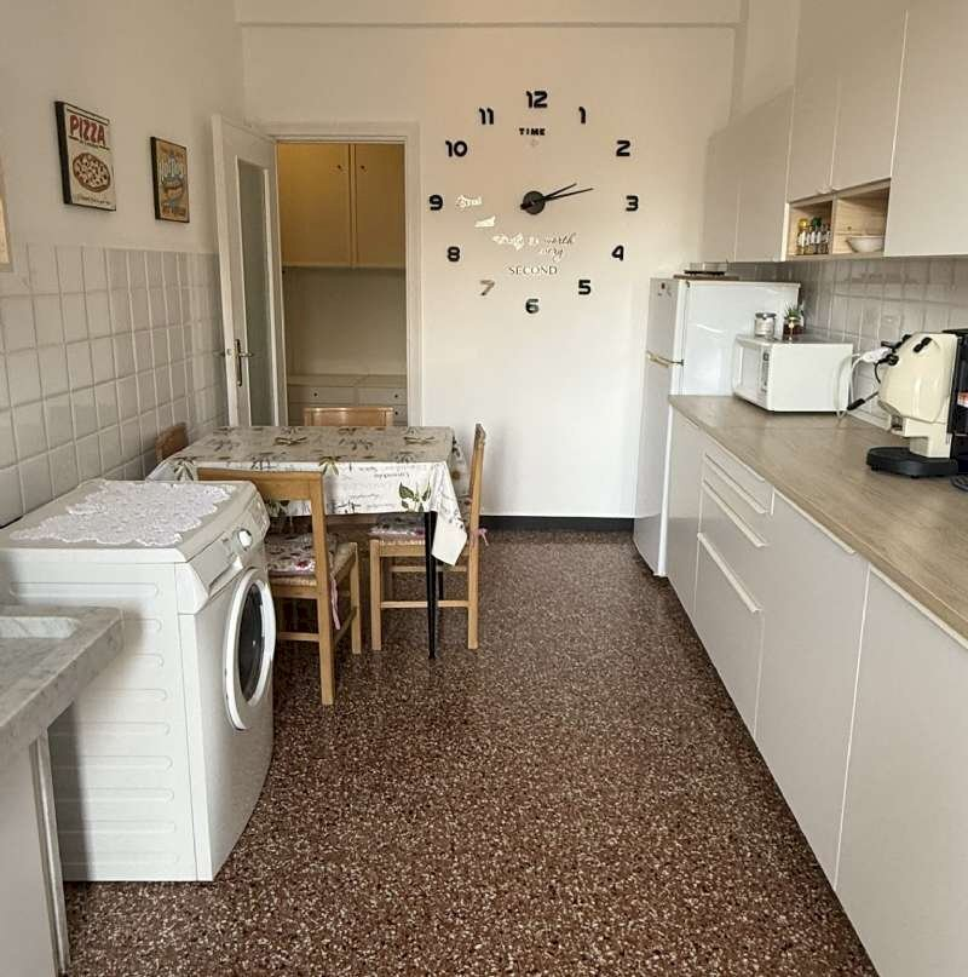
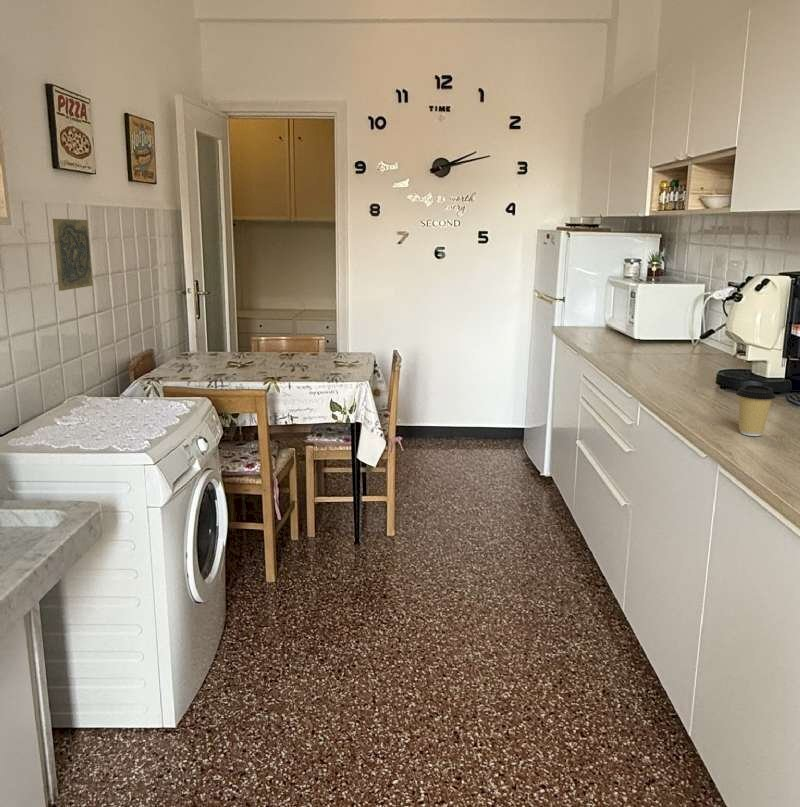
+ coffee cup [735,384,776,437]
+ decorative tile [52,218,94,292]
